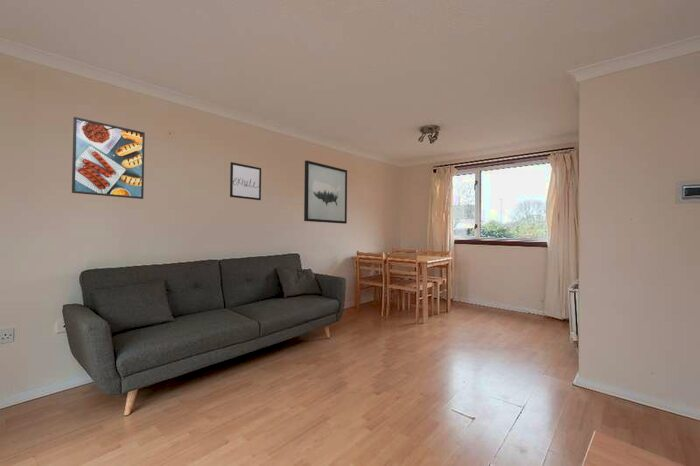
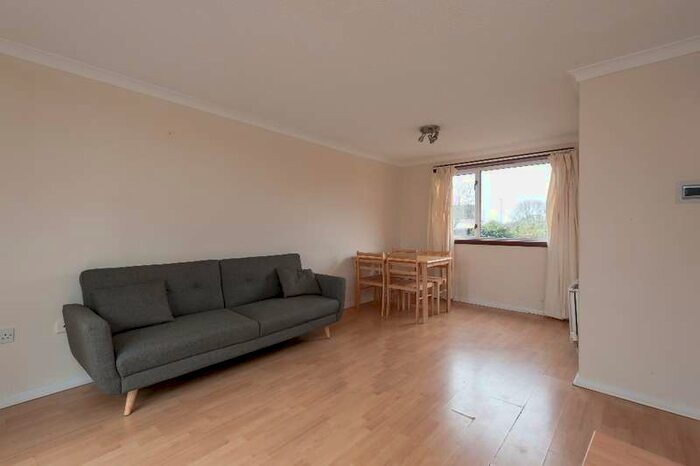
- wall art [229,161,262,201]
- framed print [71,116,146,200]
- wall art [303,159,348,225]
